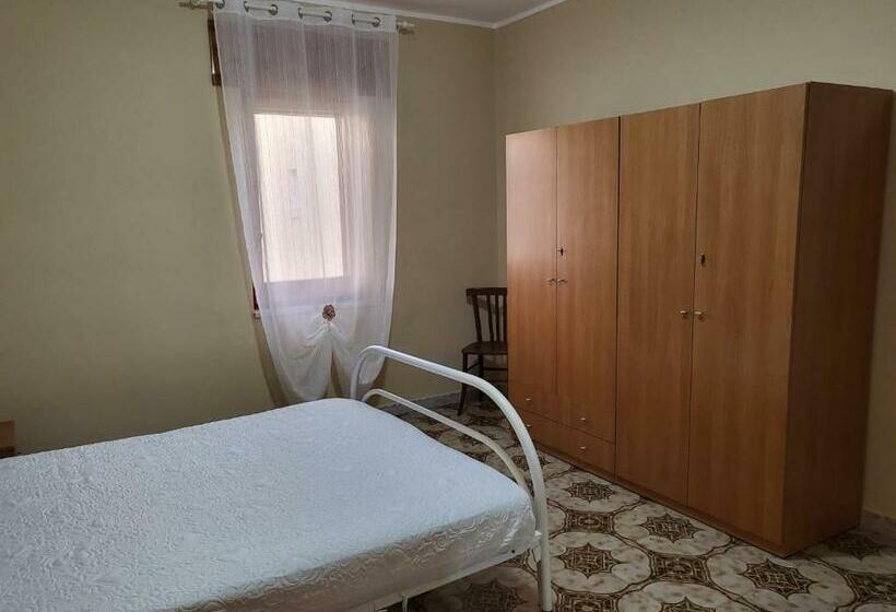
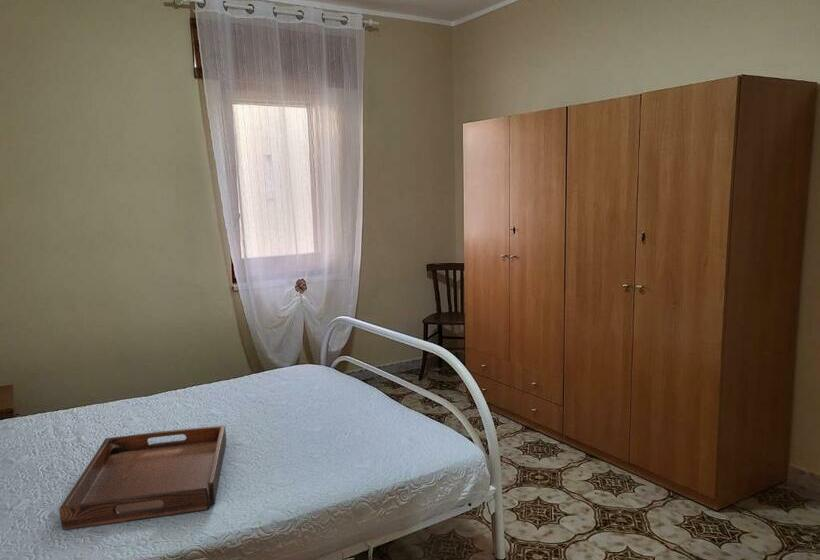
+ serving tray [58,424,227,531]
